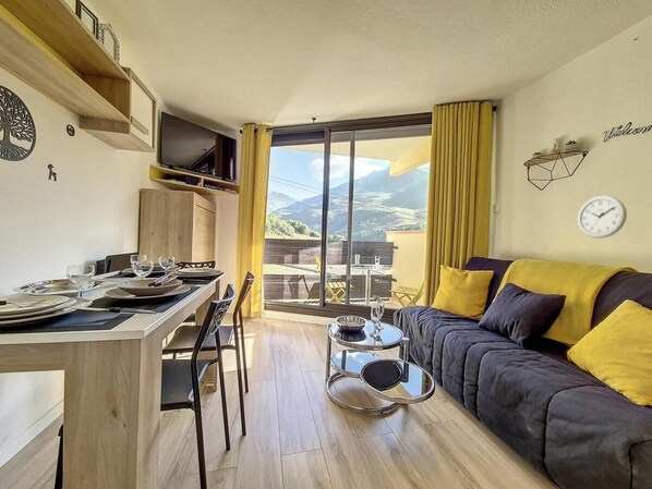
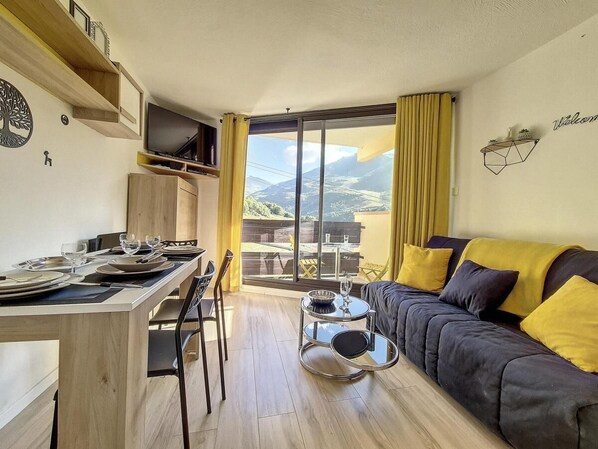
- wall clock [577,195,628,240]
